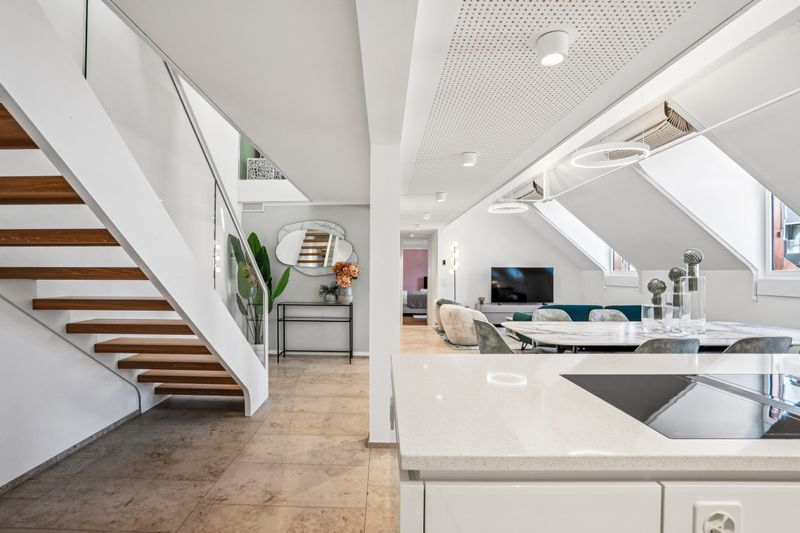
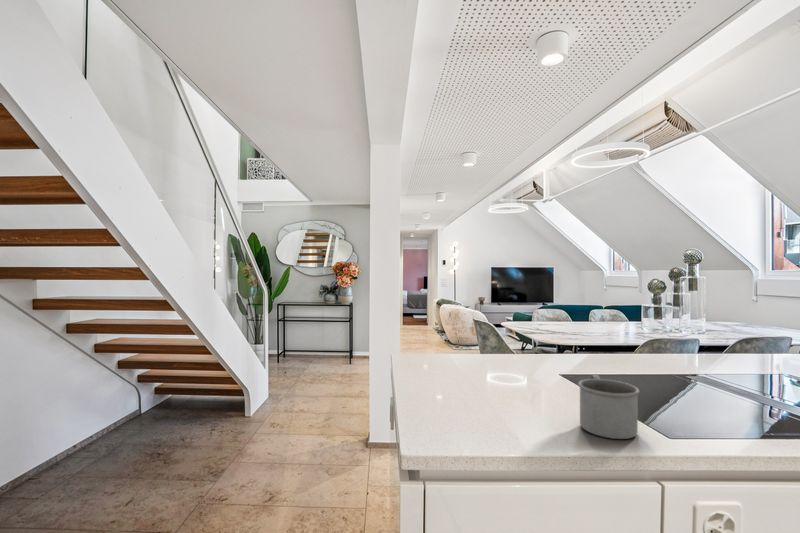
+ mug [577,374,640,440]
